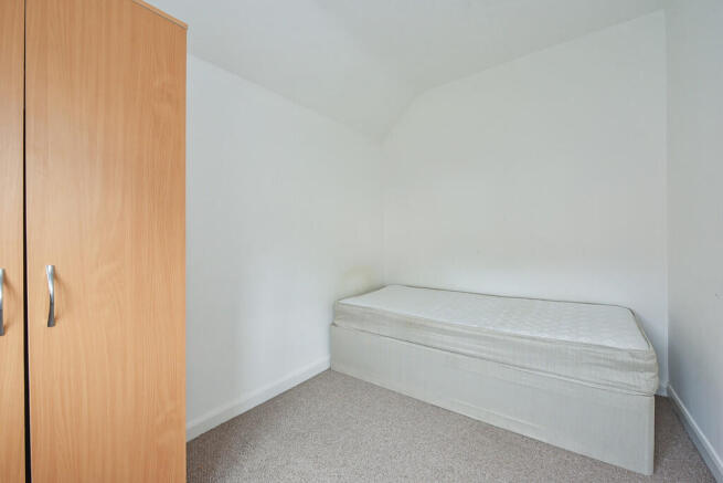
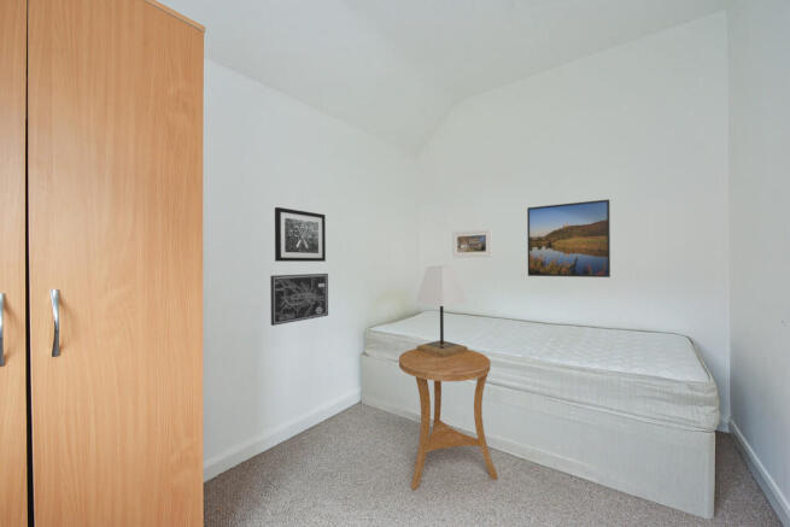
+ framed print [526,198,611,279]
+ wall art [269,273,329,327]
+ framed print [451,228,493,259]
+ side table [398,347,498,491]
+ wall art [274,206,327,263]
+ lamp [415,265,469,358]
